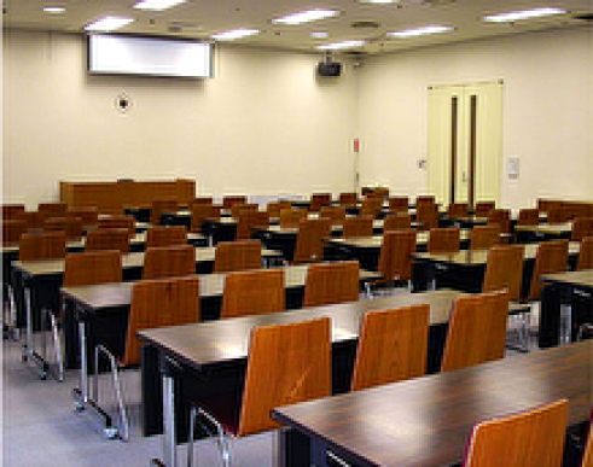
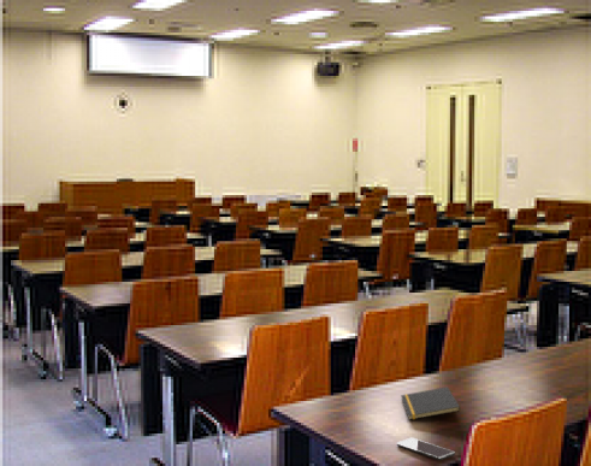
+ smartphone [396,437,456,461]
+ notepad [400,385,462,421]
